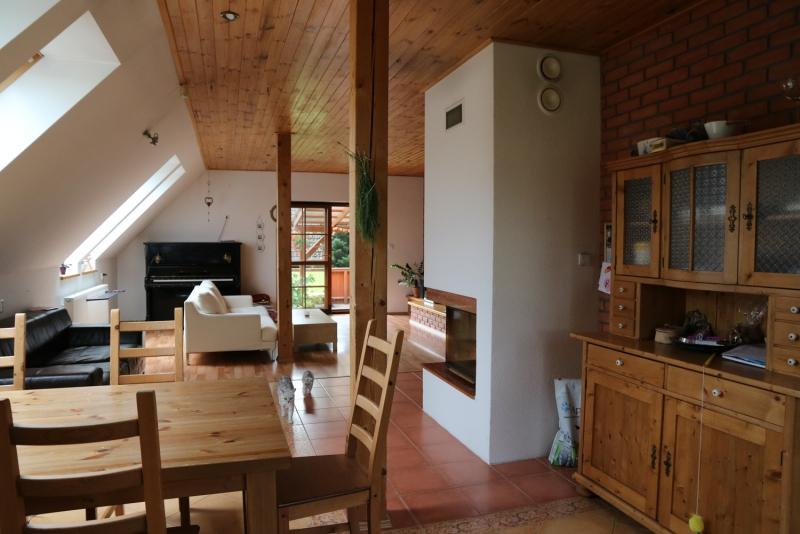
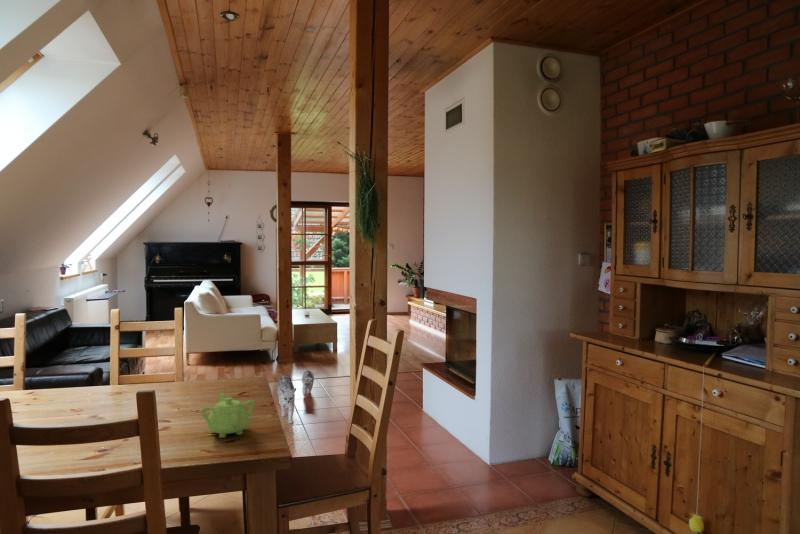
+ teapot [200,391,256,439]
